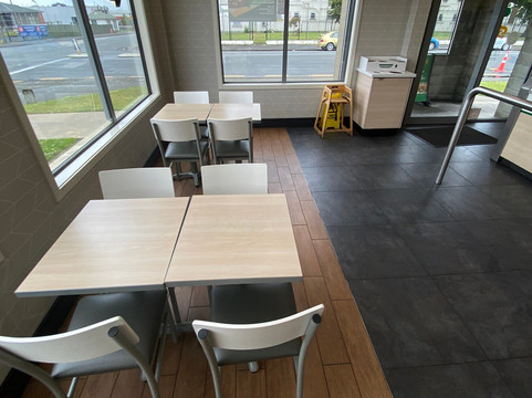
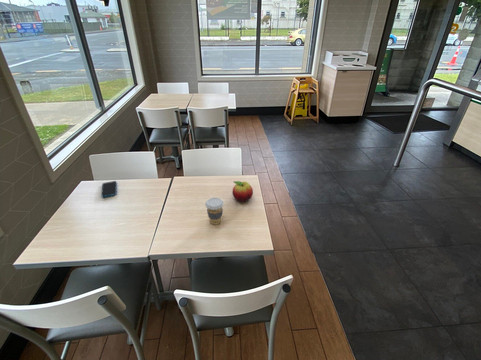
+ fruit [231,180,254,203]
+ smartphone [100,180,118,198]
+ coffee cup [204,197,225,226]
